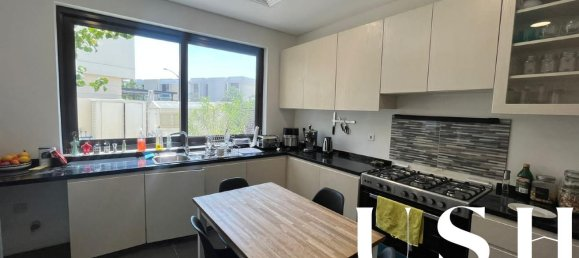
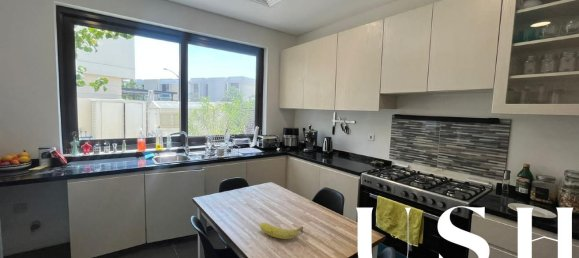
+ fruit [259,222,304,240]
